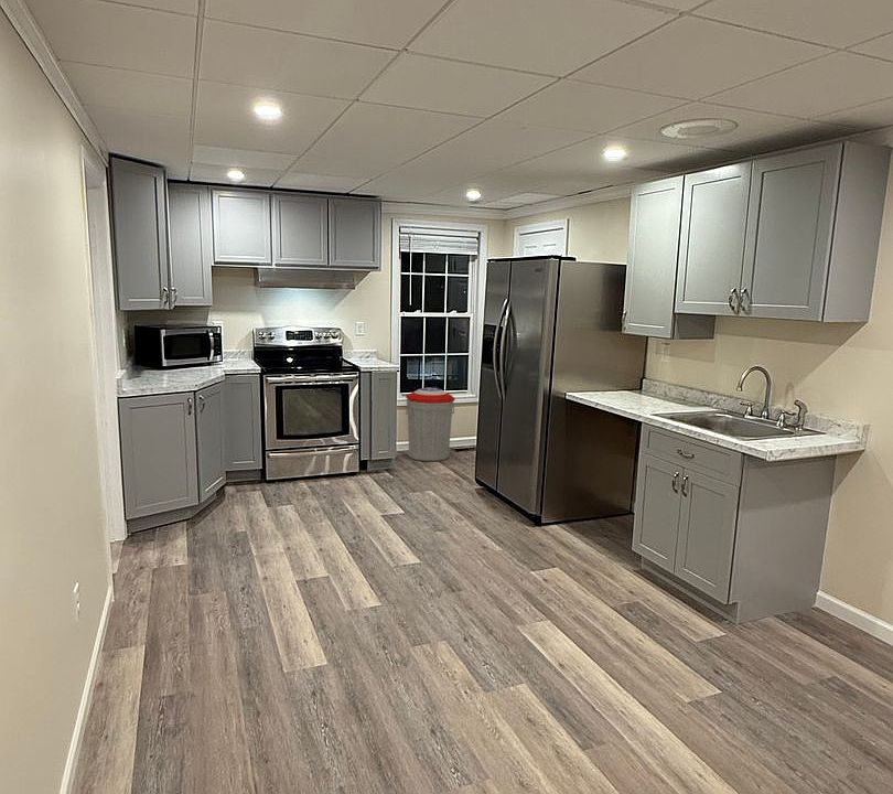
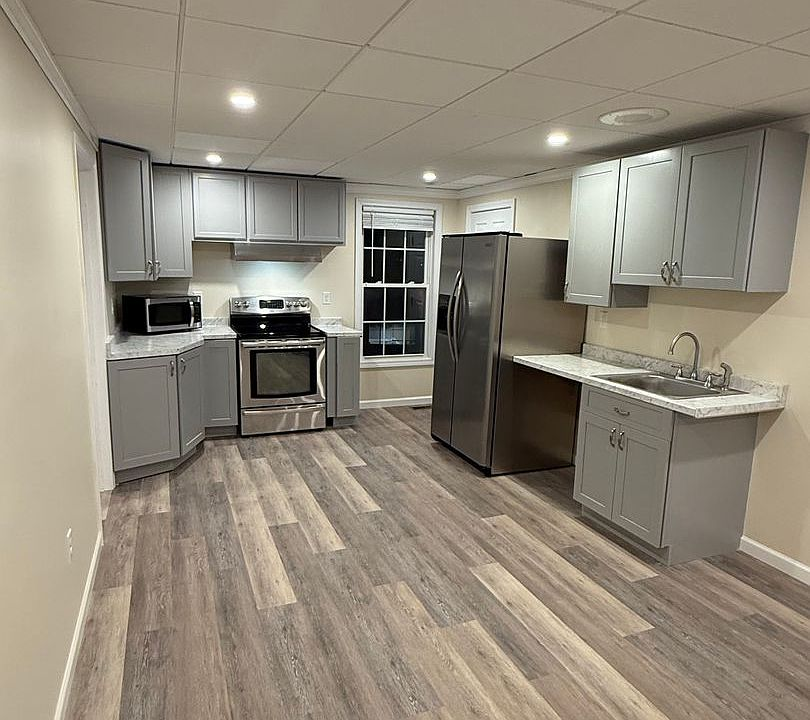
- trash can [405,387,455,462]
